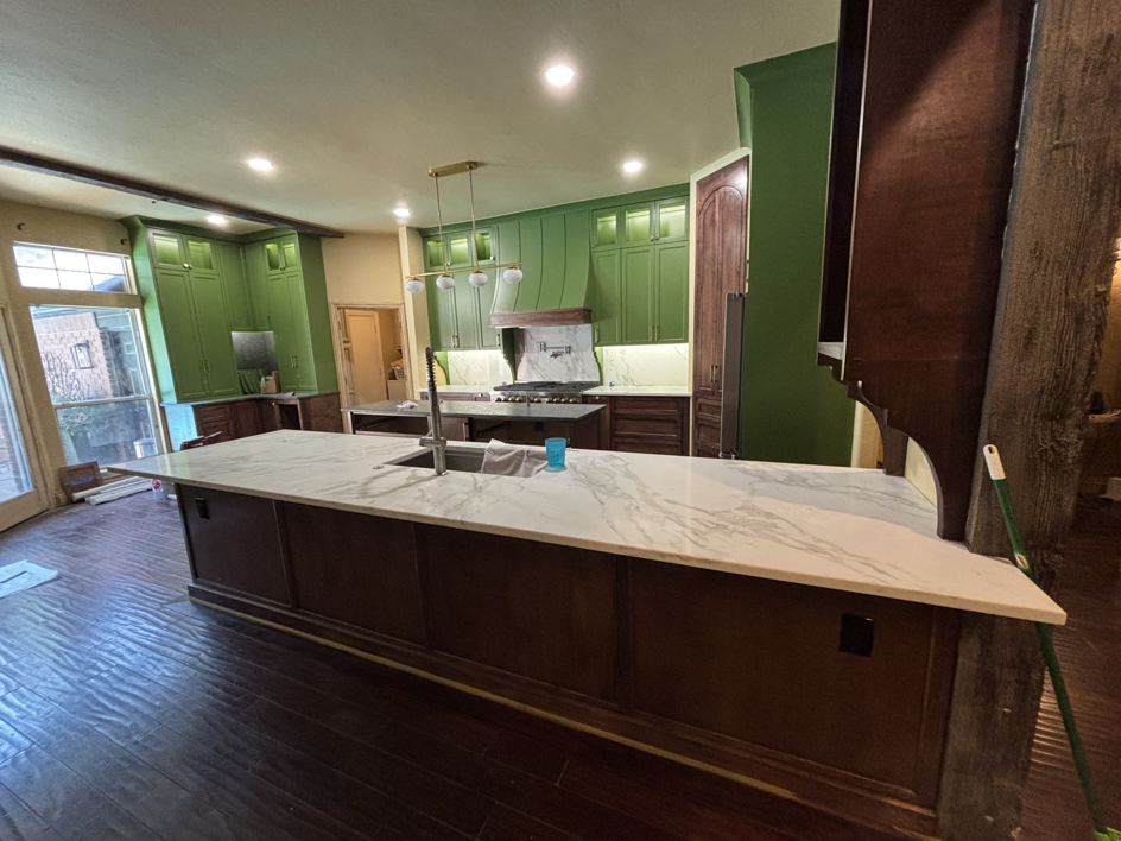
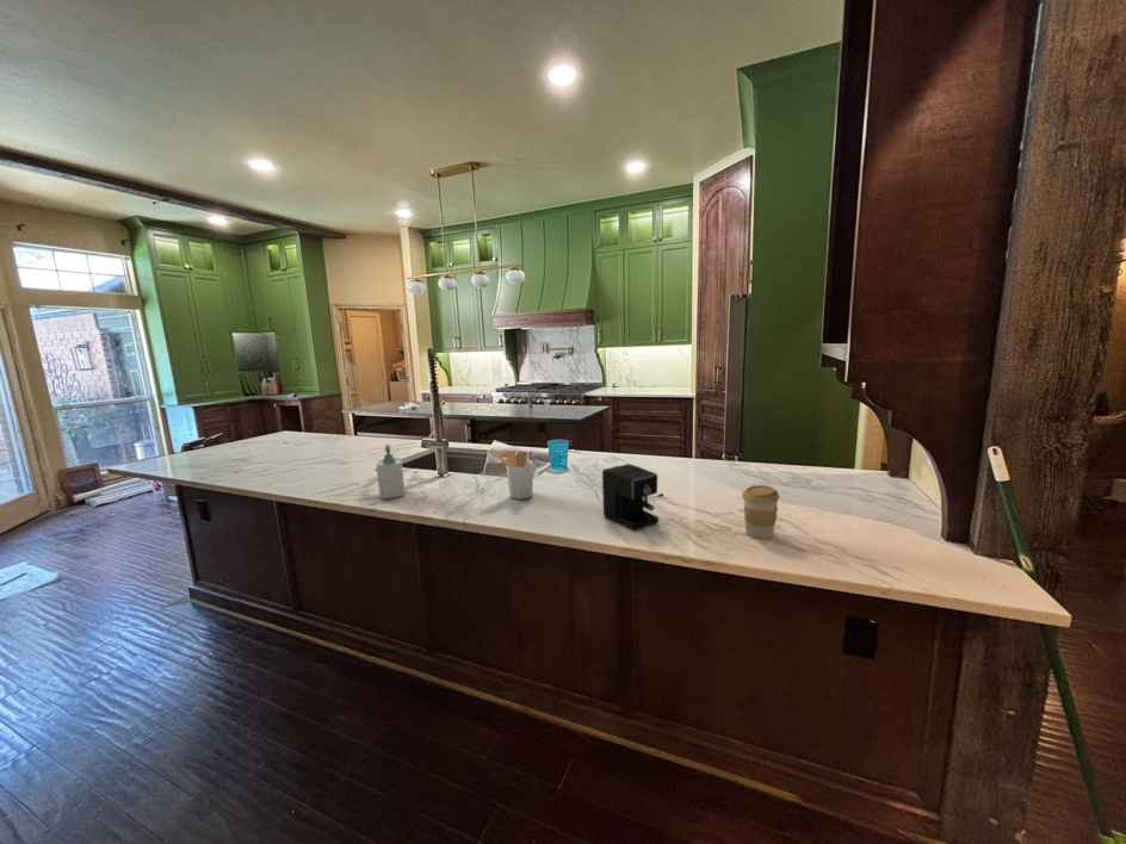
+ coffee cup [741,484,780,540]
+ utensil holder [491,449,534,501]
+ coffee maker [601,463,664,532]
+ soap bottle [375,443,406,501]
